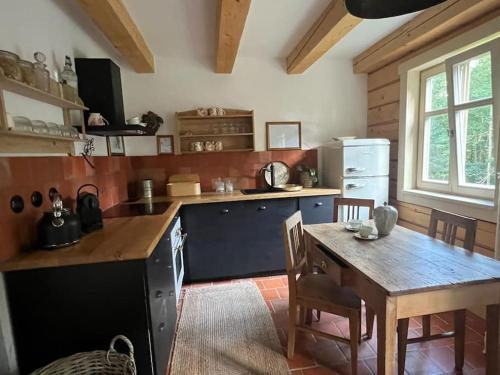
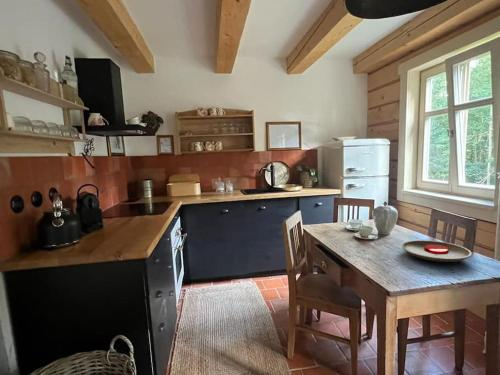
+ plate [401,239,472,263]
